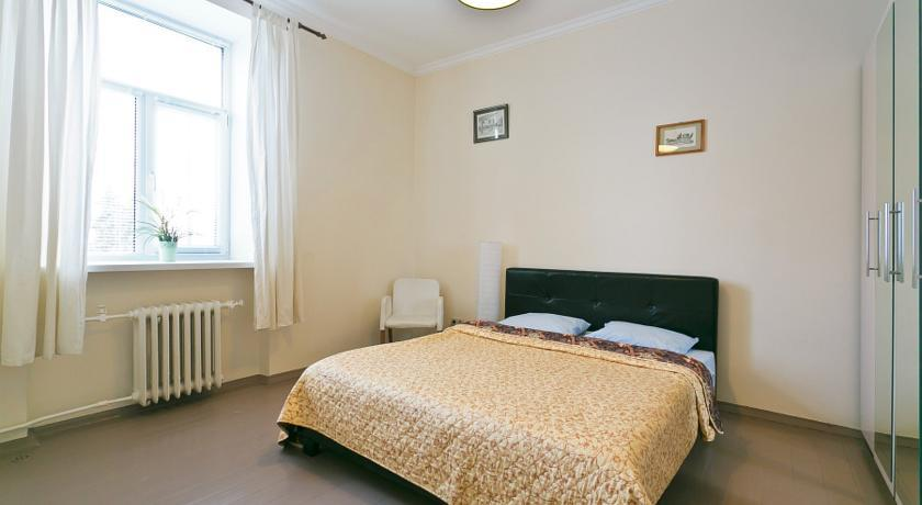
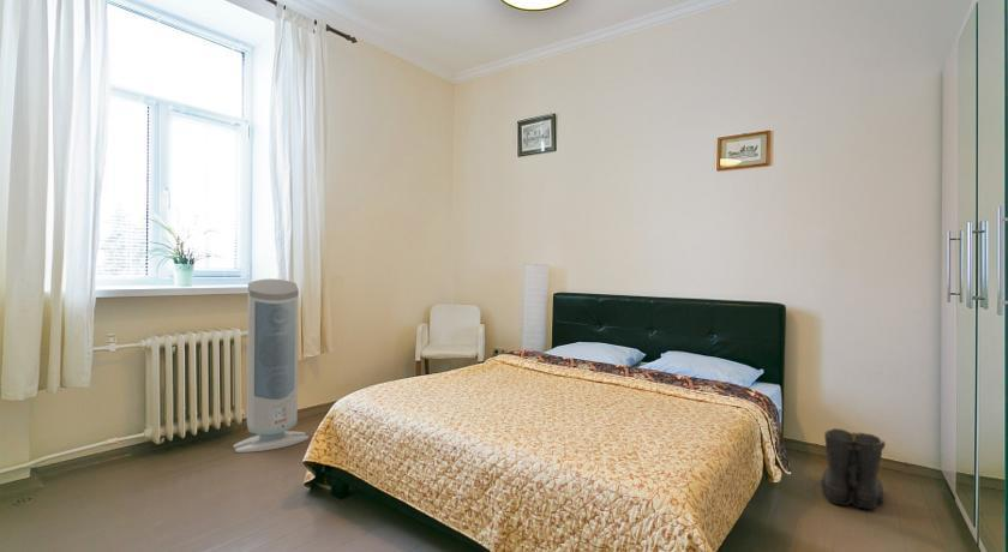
+ air purifier [232,278,310,454]
+ boots [821,427,887,510]
